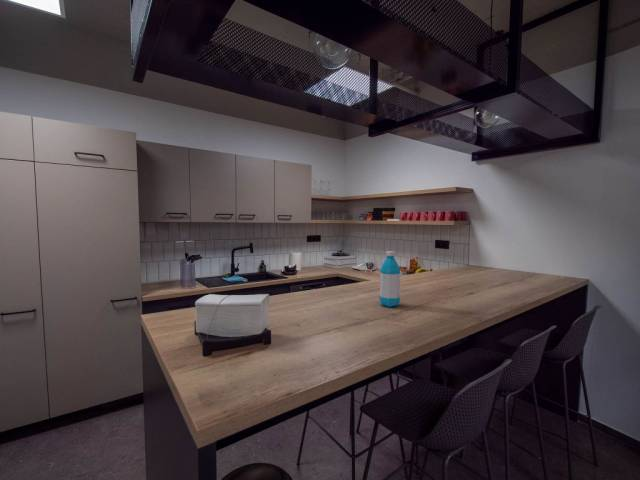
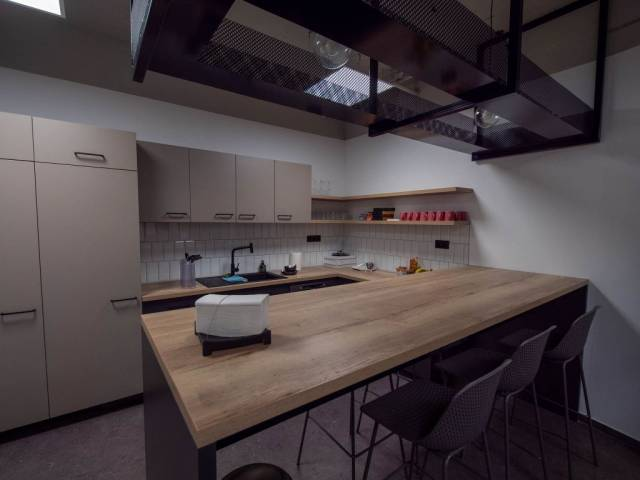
- water bottle [379,250,401,308]
